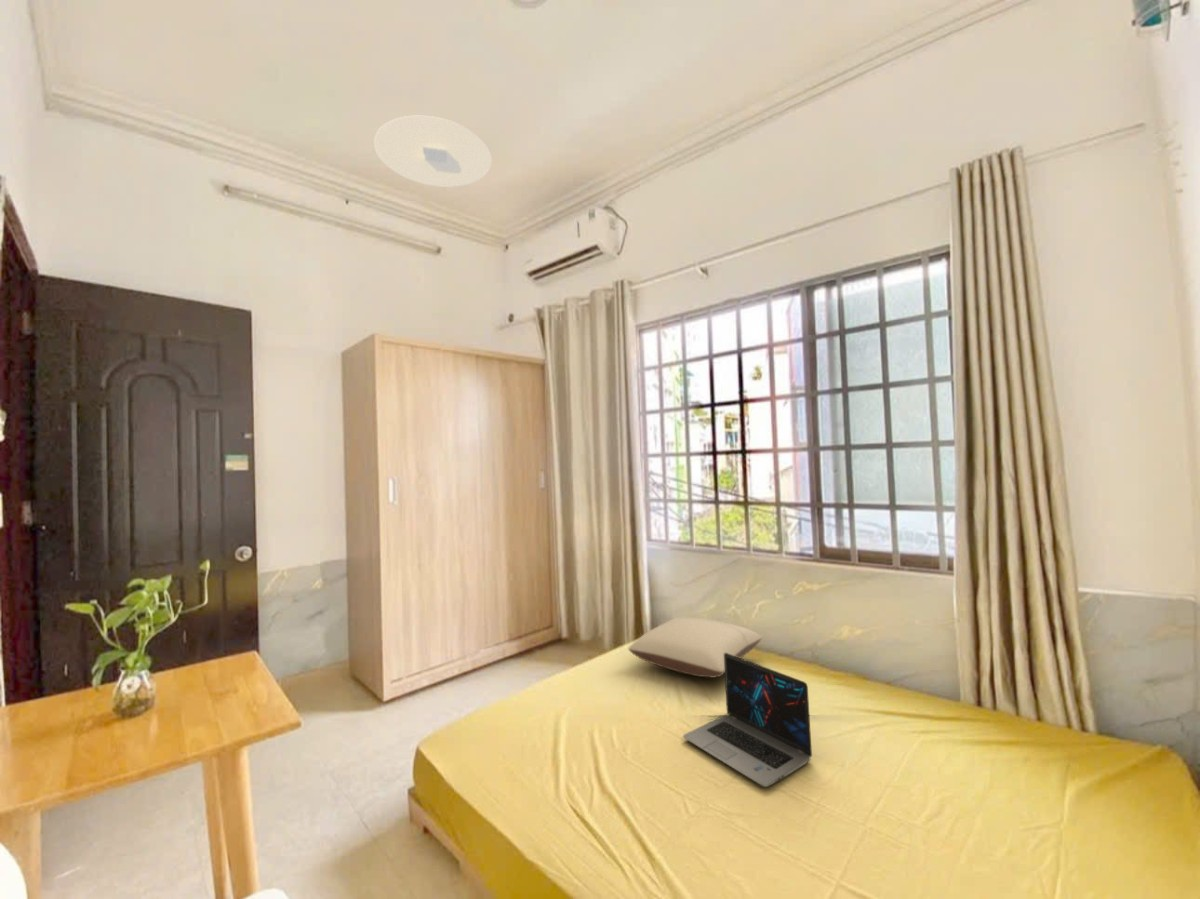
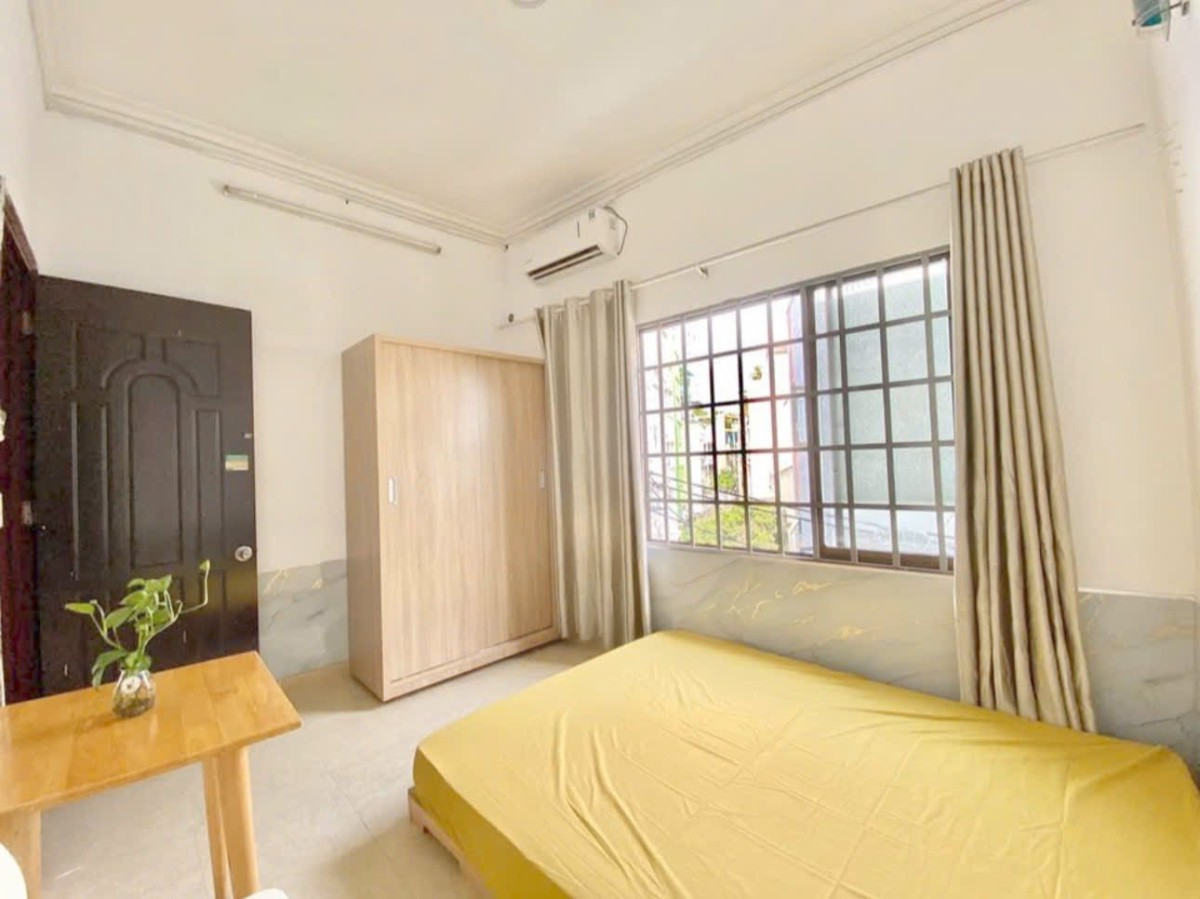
- laptop [682,653,813,788]
- ceiling light [373,115,493,188]
- pillow [627,615,763,679]
